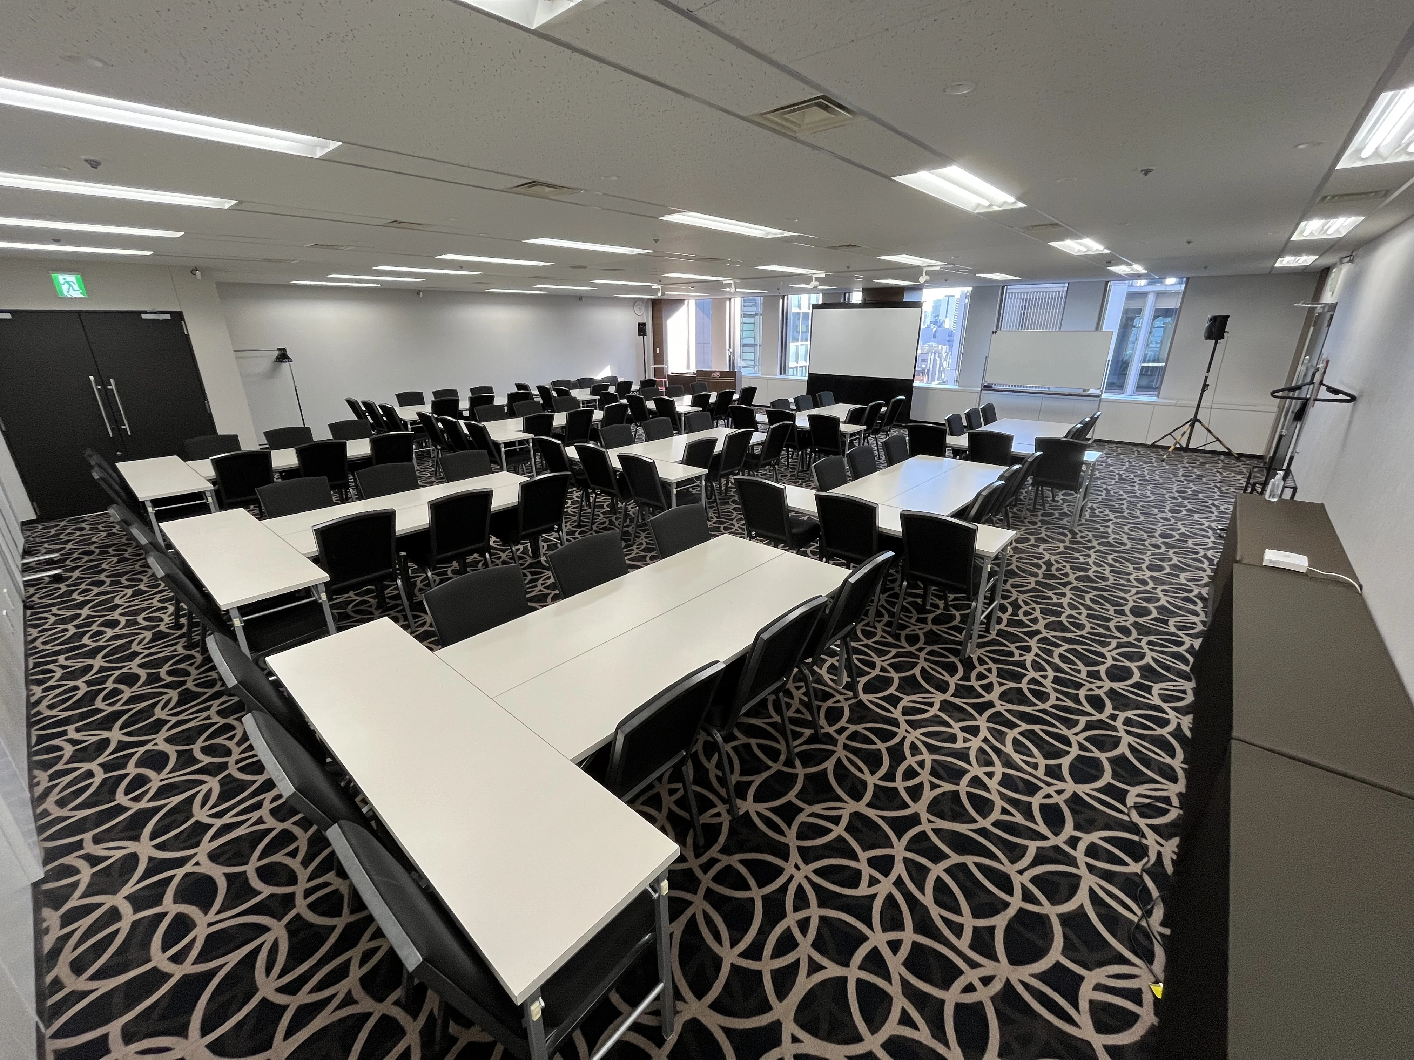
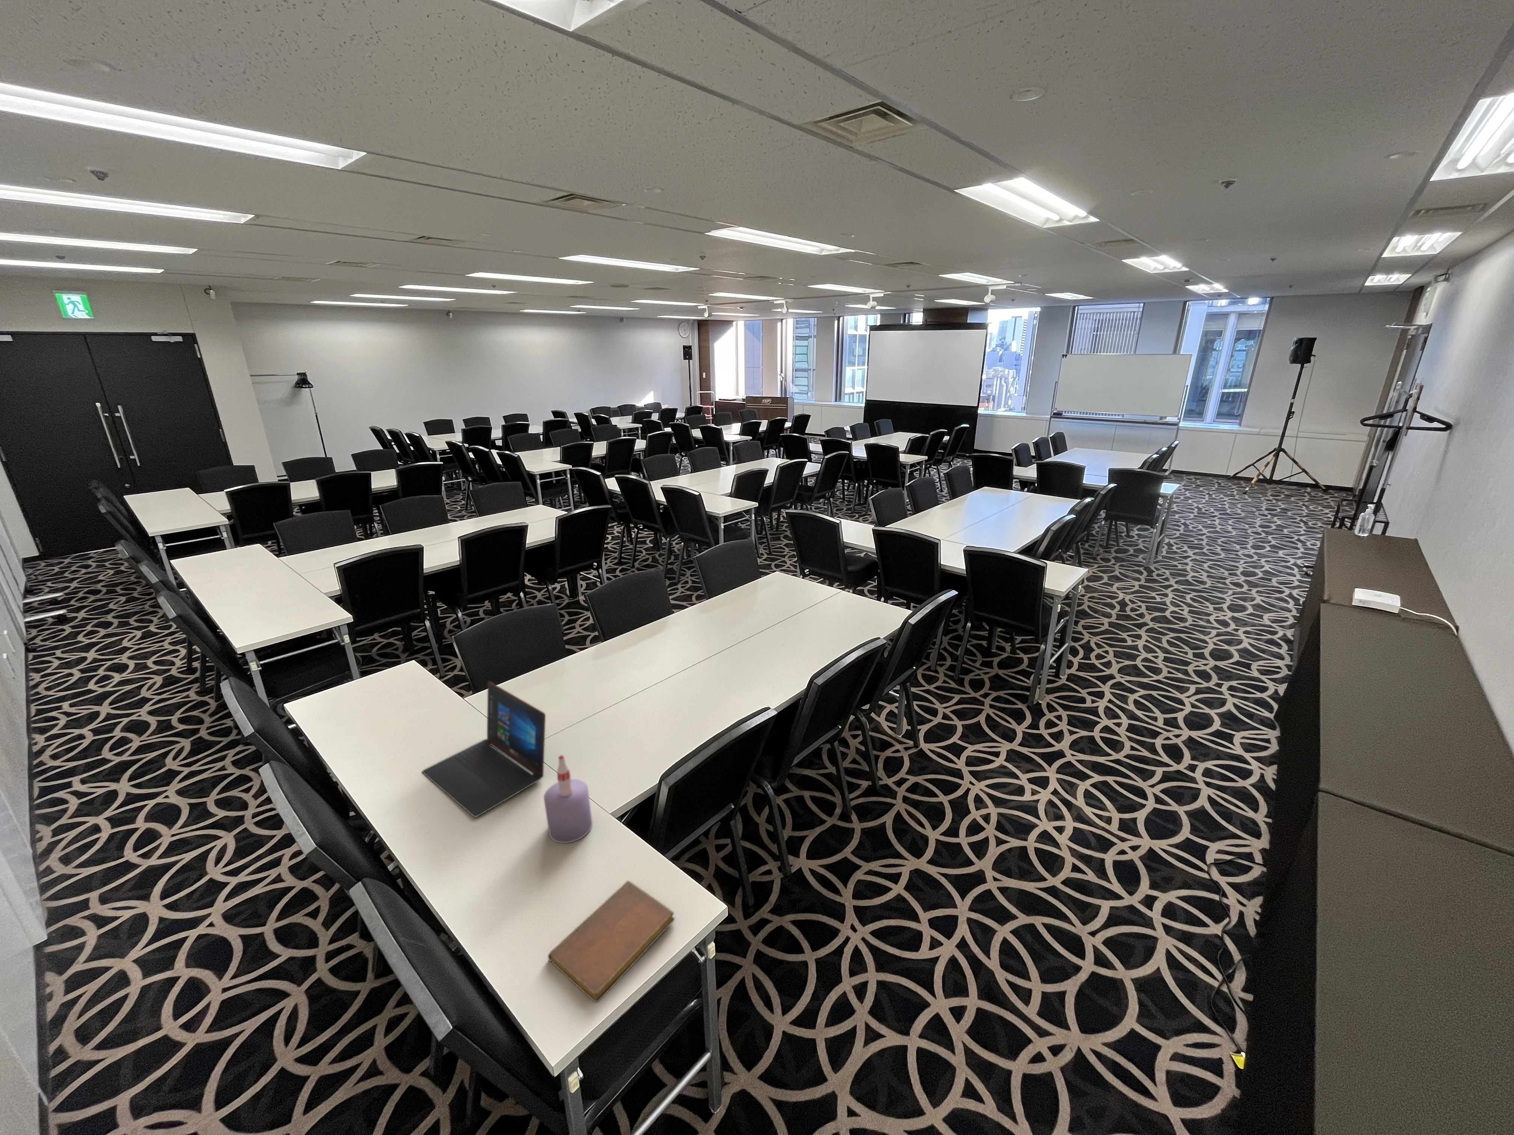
+ notebook [547,880,675,1003]
+ bottle [544,755,592,843]
+ laptop [422,681,546,818]
